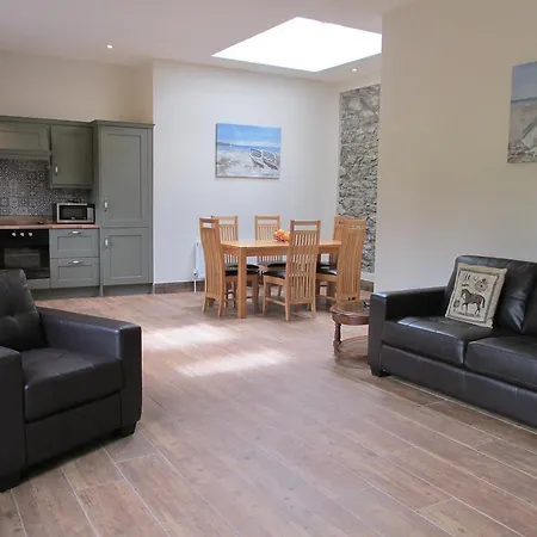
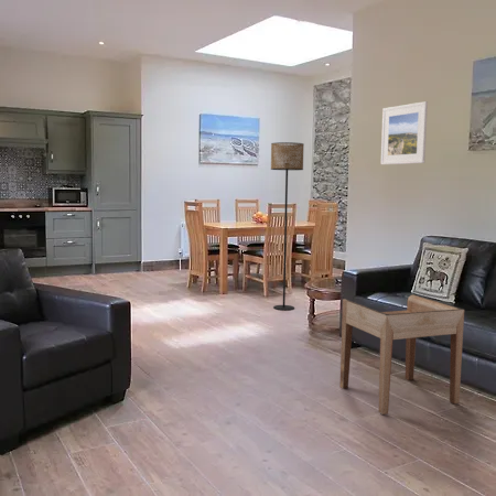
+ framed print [380,100,429,165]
+ side table [338,293,465,416]
+ floor lamp [270,141,305,311]
